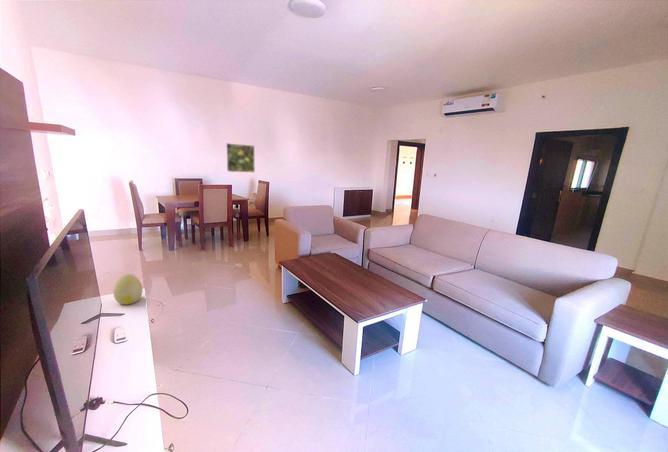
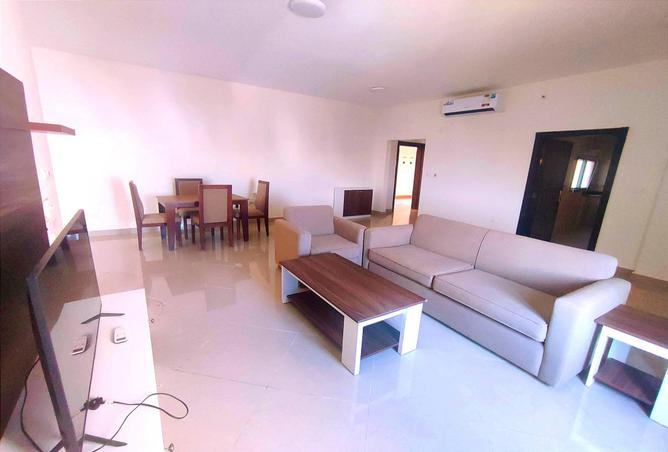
- decorative egg [112,273,144,306]
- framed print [225,142,256,173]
